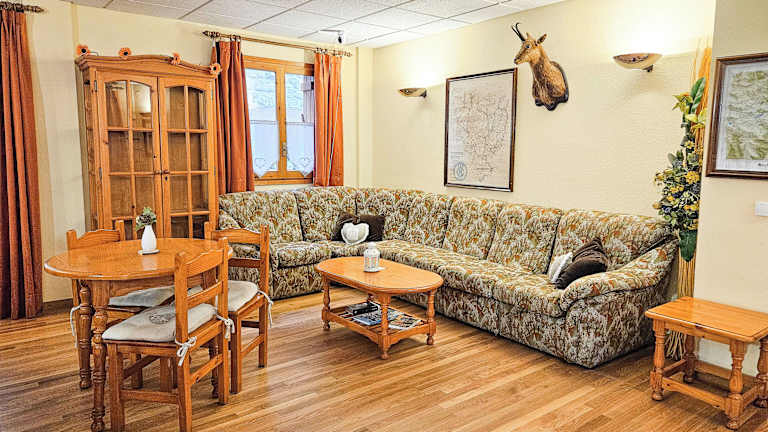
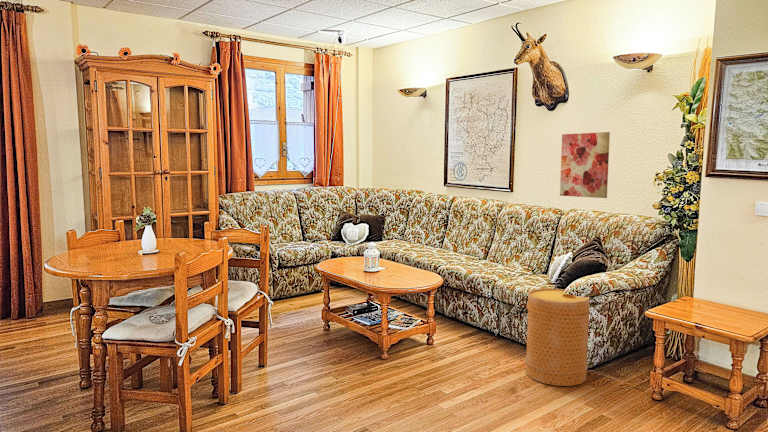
+ wall art [559,131,611,199]
+ basket [524,288,591,387]
